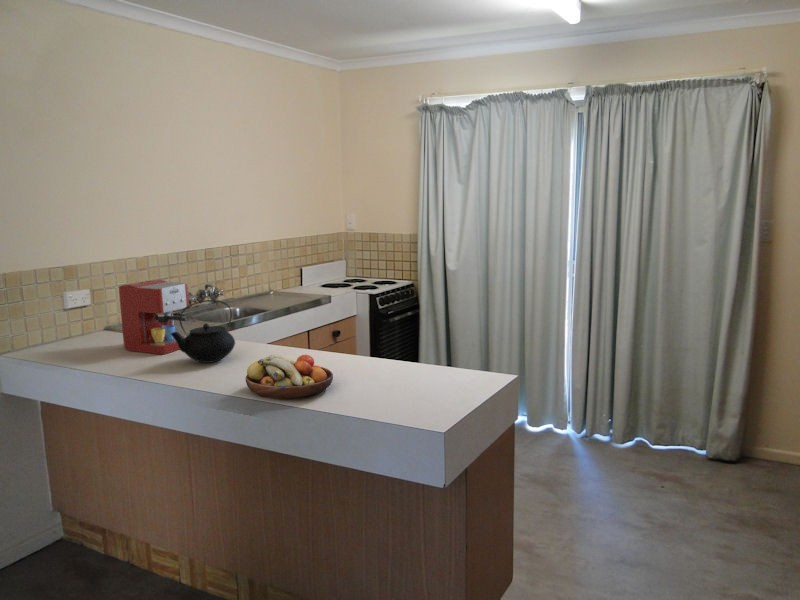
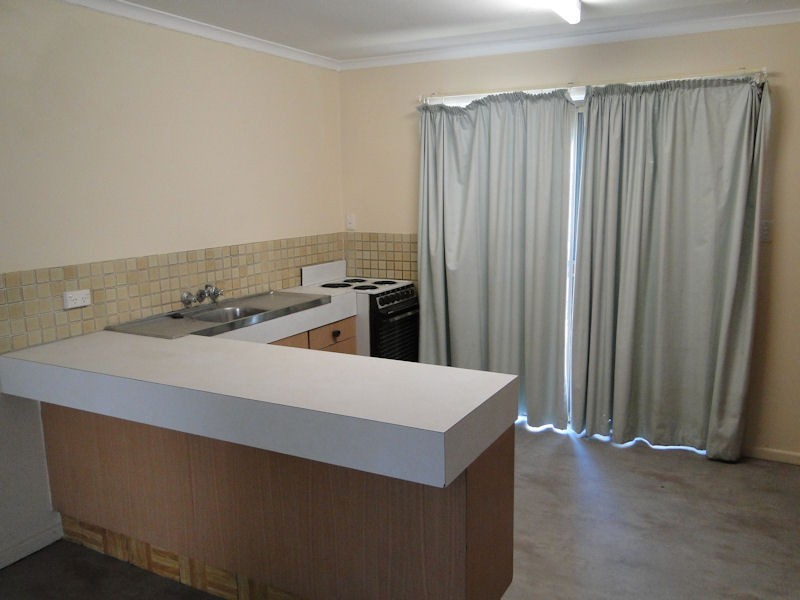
- coffee maker [118,278,190,355]
- fruit bowl [245,354,334,401]
- teapot [171,299,236,364]
